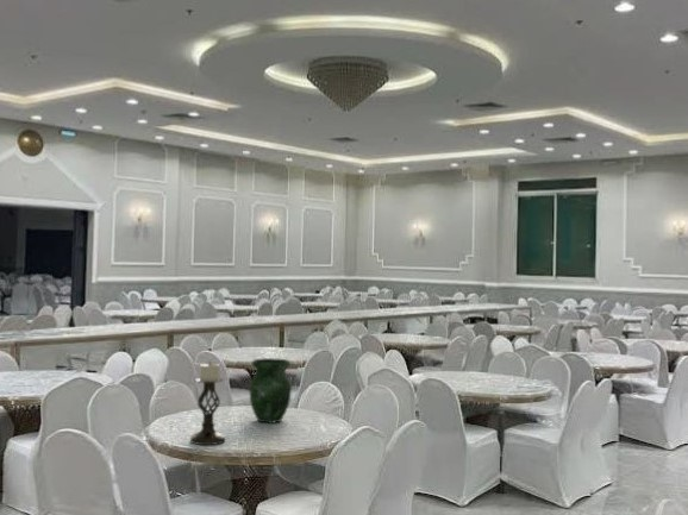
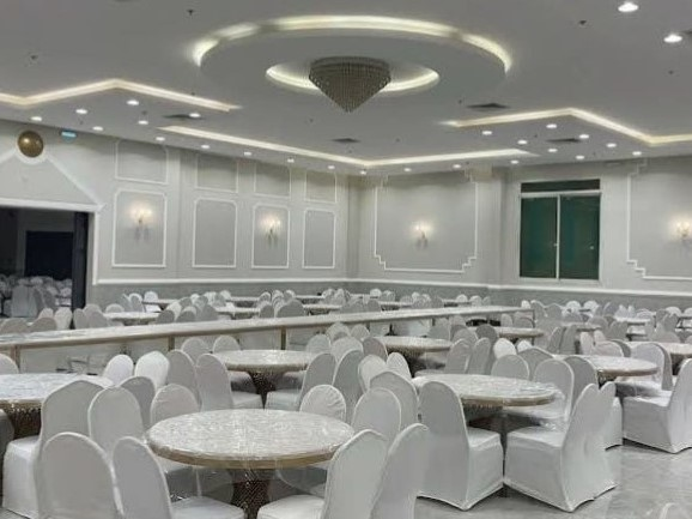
- candle holder [189,360,226,446]
- vase [249,357,293,425]
